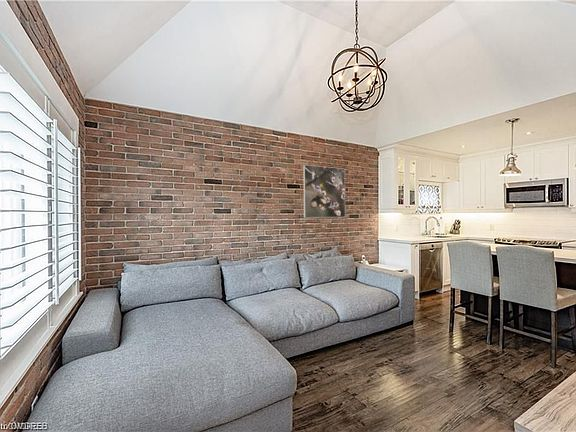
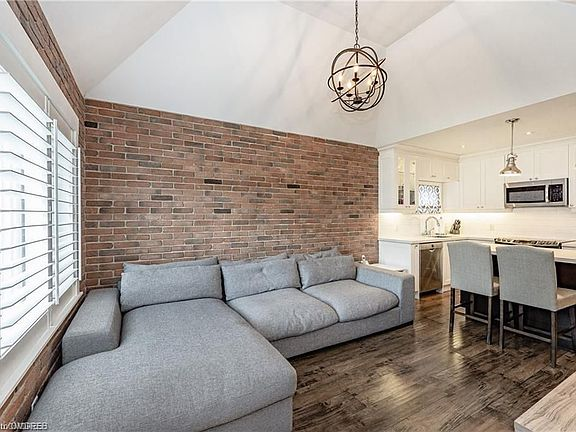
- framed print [302,164,346,219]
